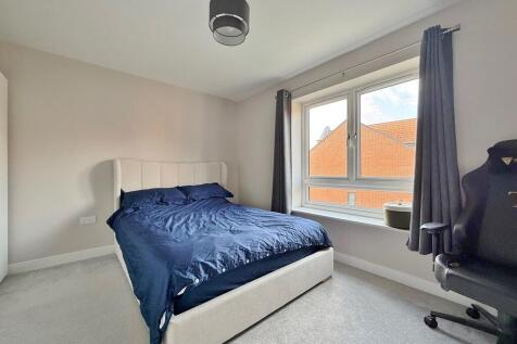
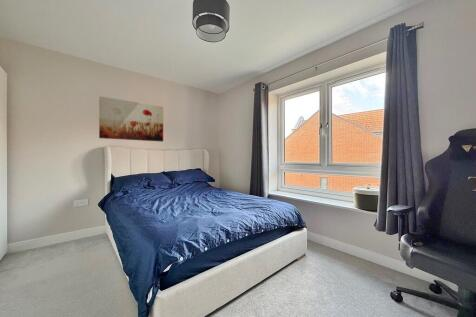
+ wall art [98,95,164,143]
